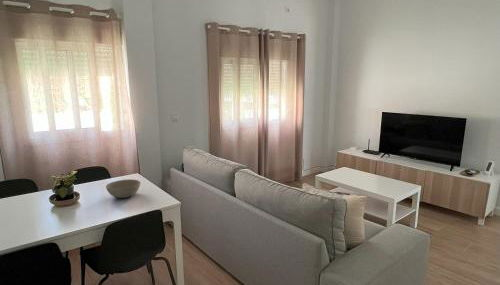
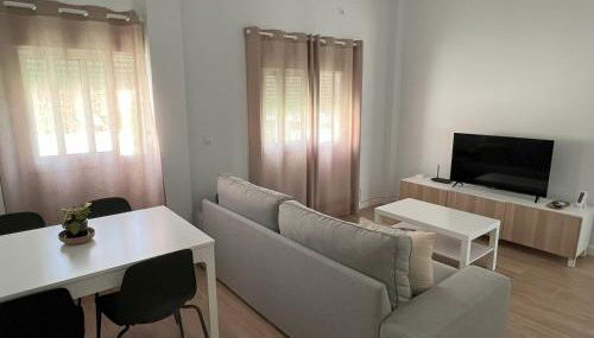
- bowl [105,178,142,199]
